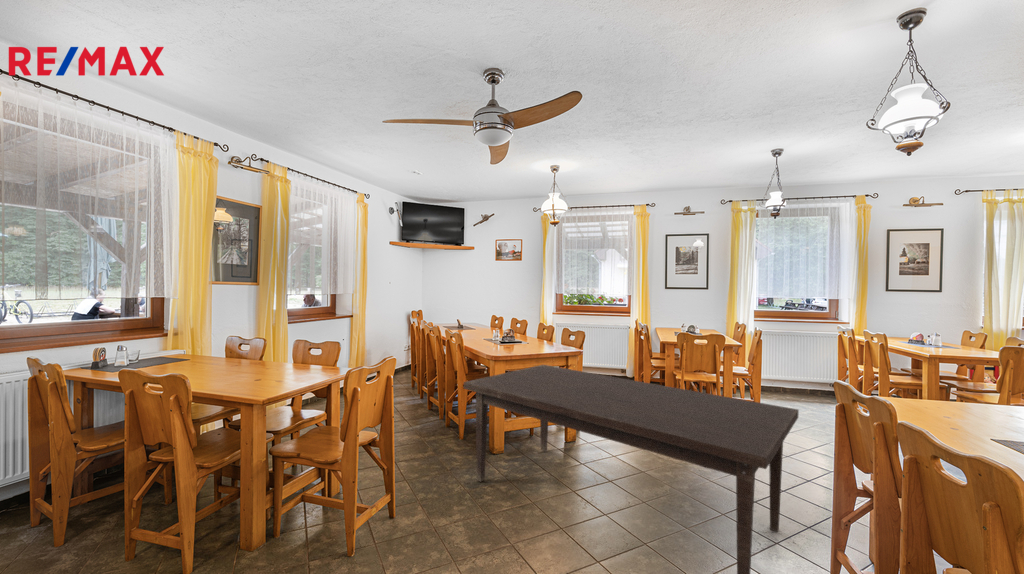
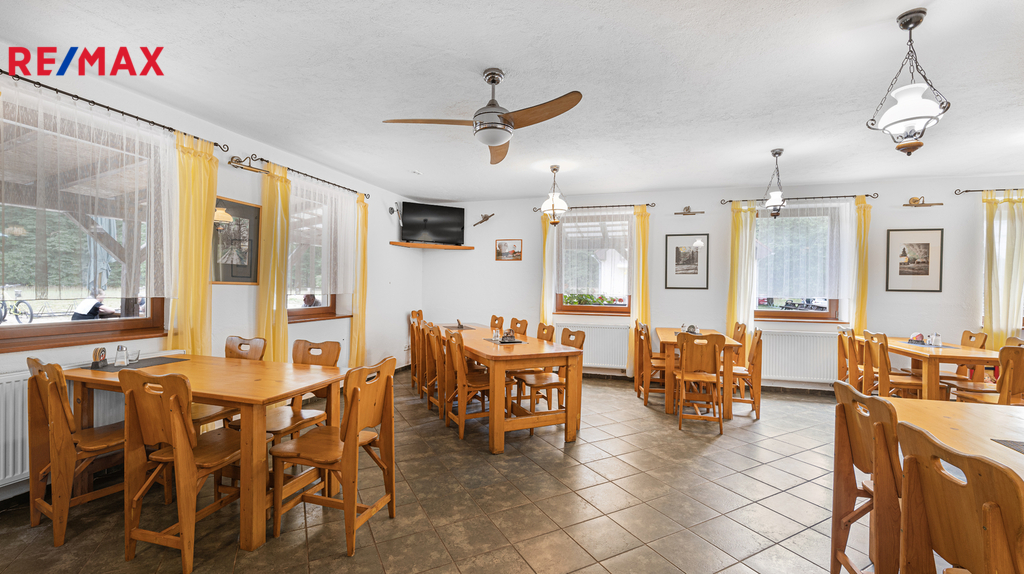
- dining table [463,364,800,574]
